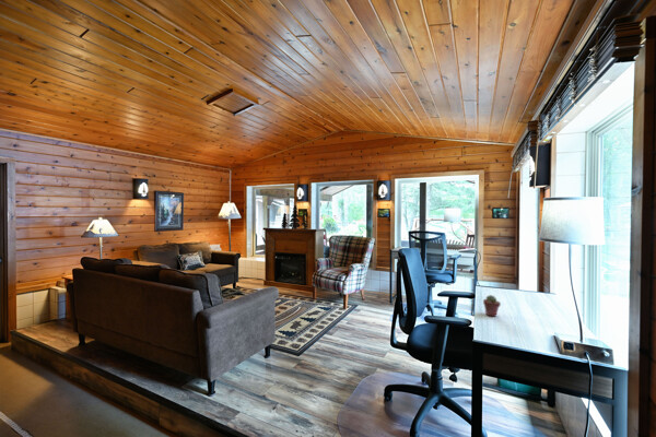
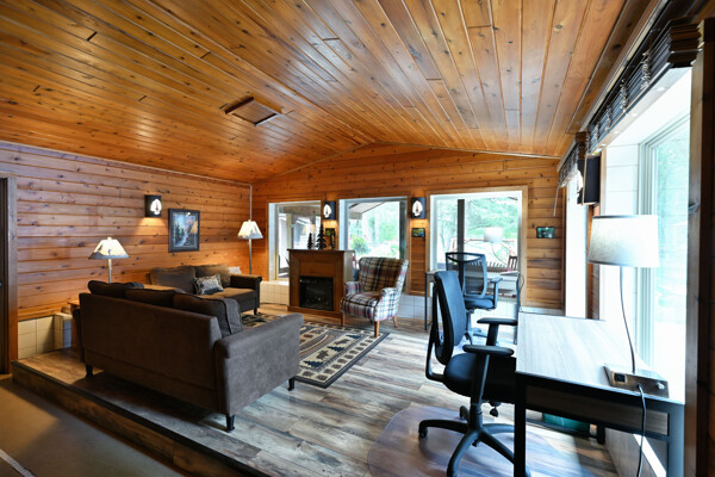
- potted succulent [482,294,502,318]
